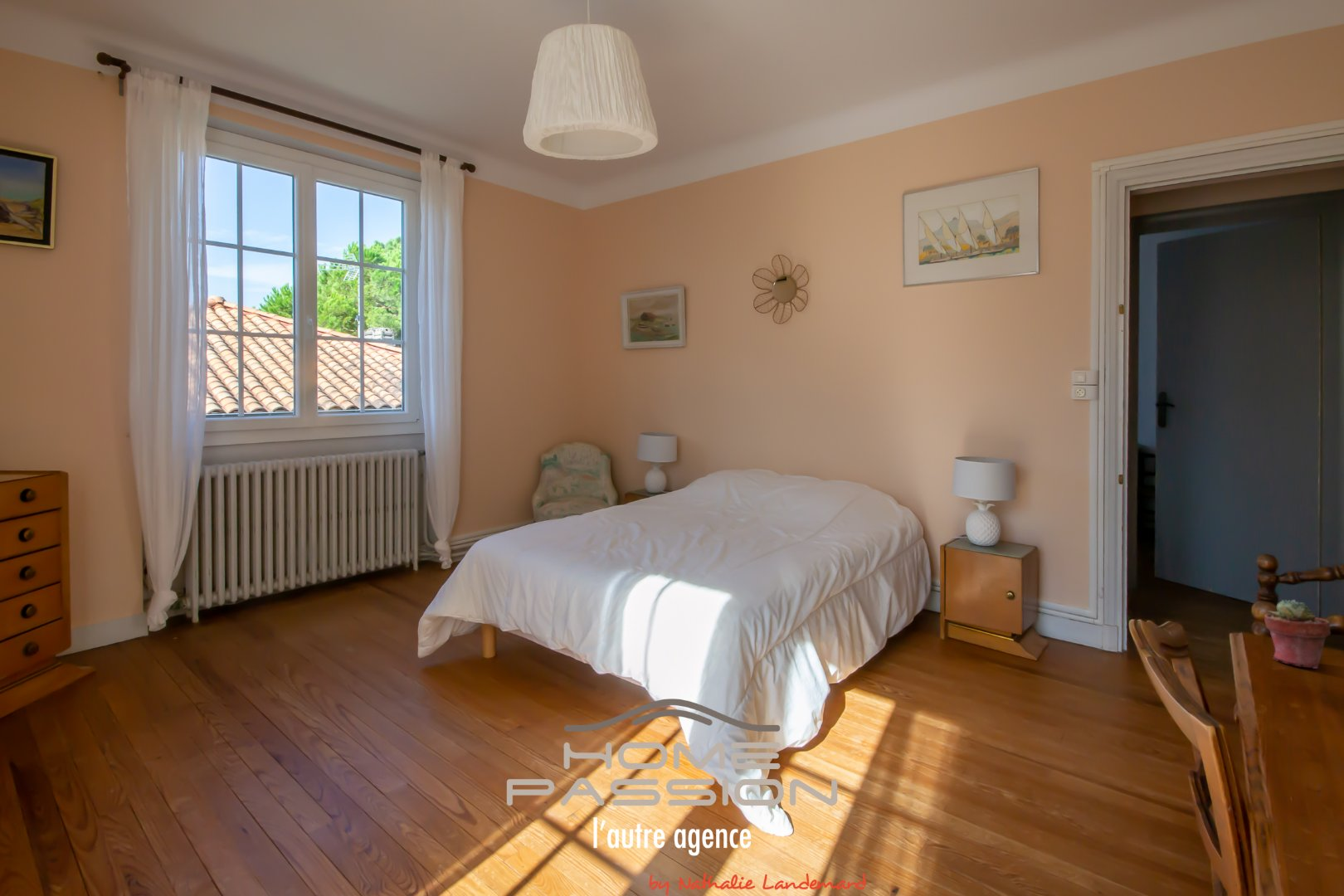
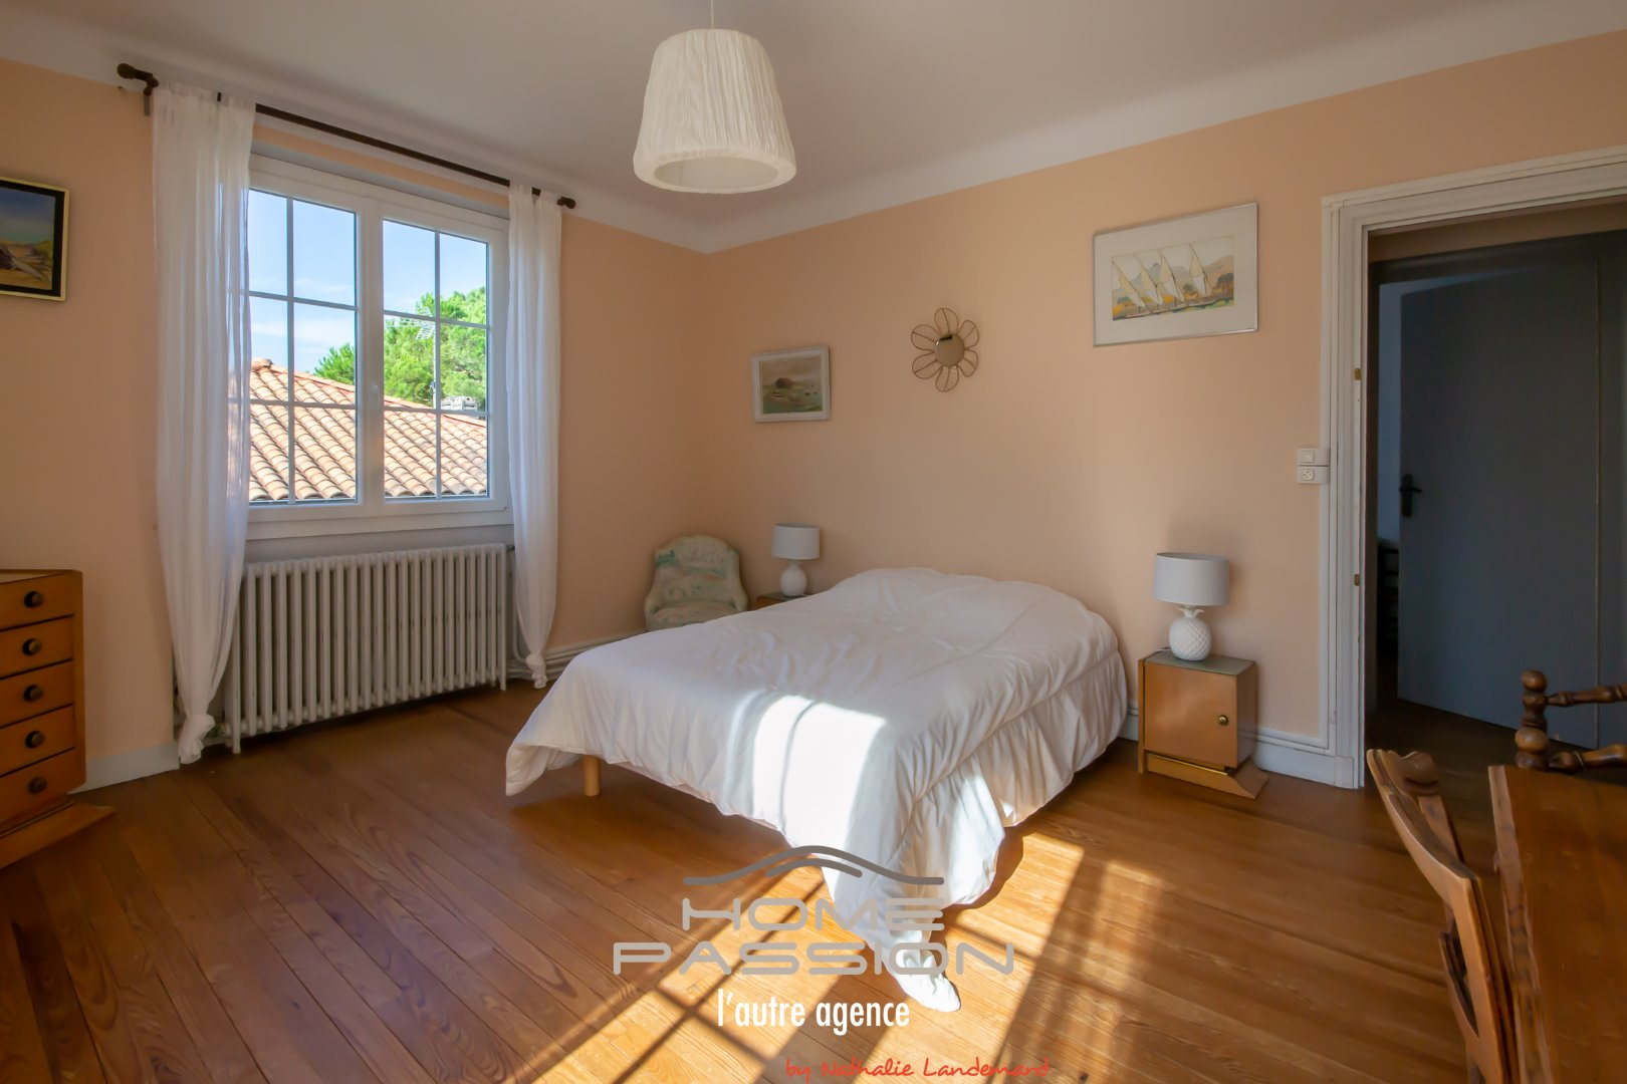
- potted succulent [1264,599,1332,670]
